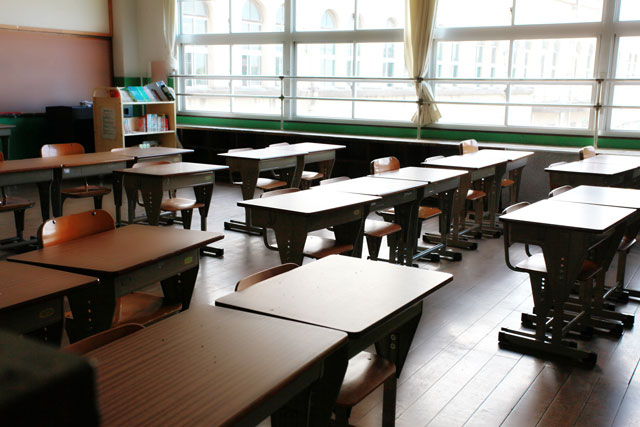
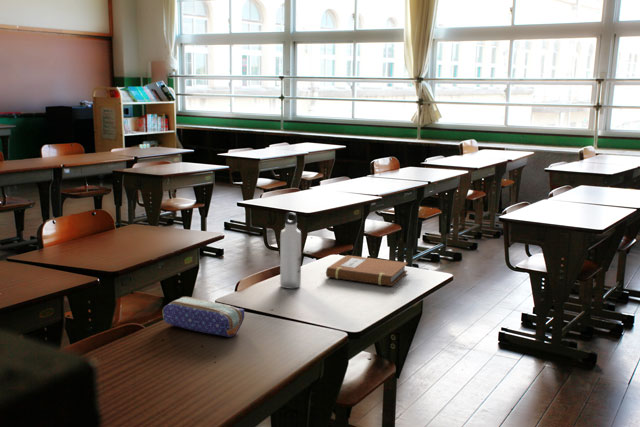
+ water bottle [279,212,302,290]
+ pencil case [161,296,245,338]
+ notebook [325,254,409,287]
